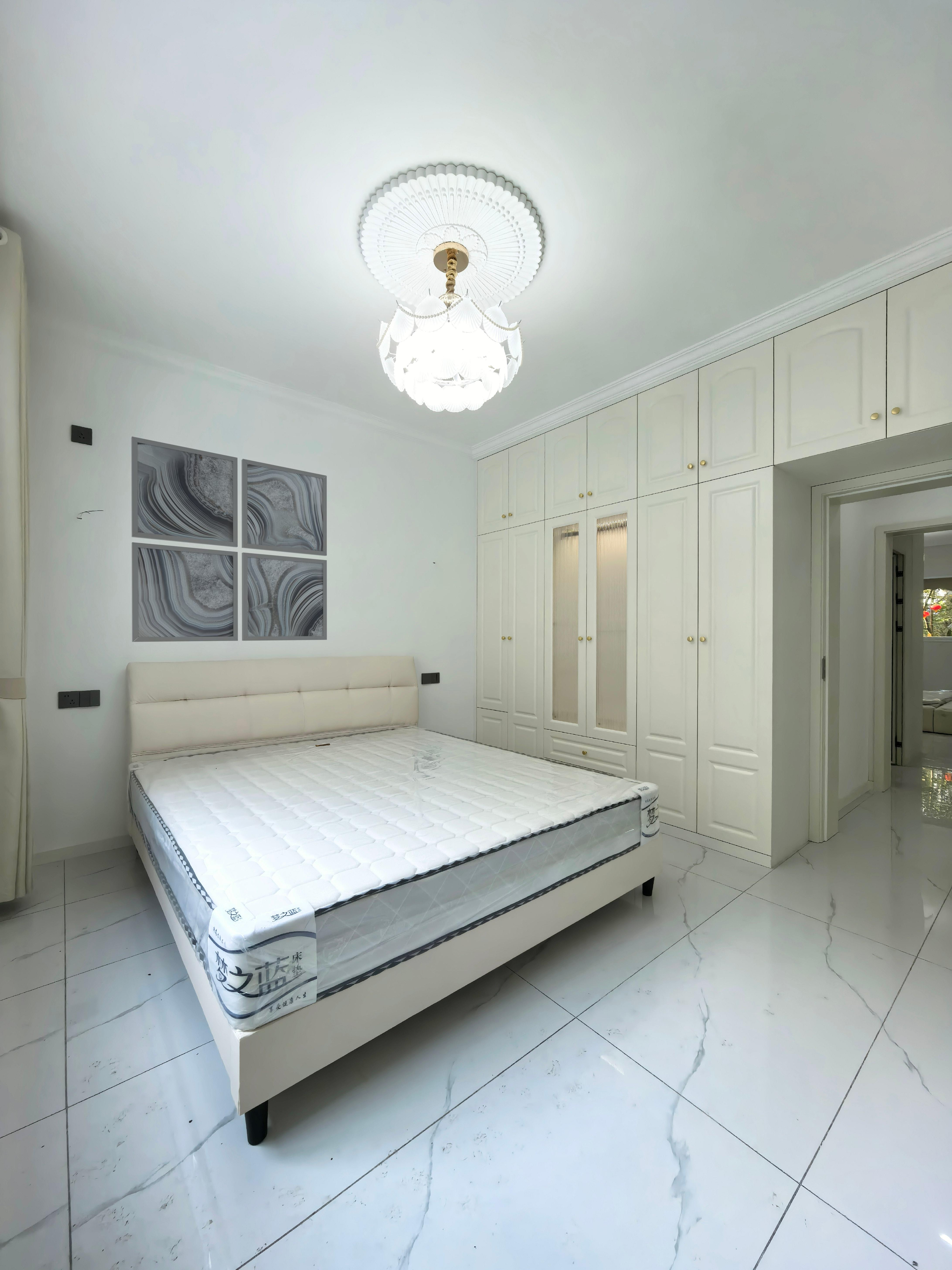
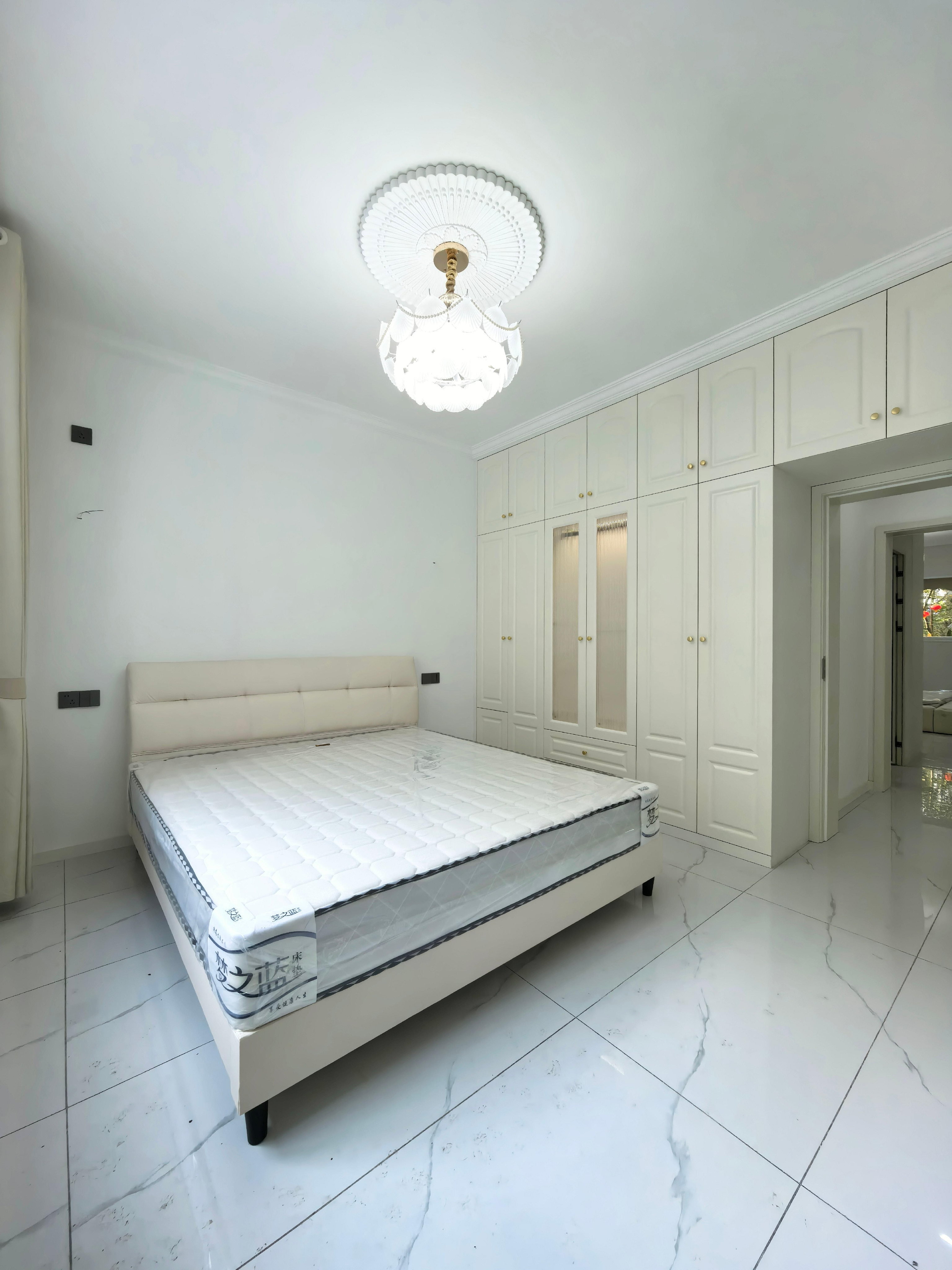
- wall art [131,436,327,642]
